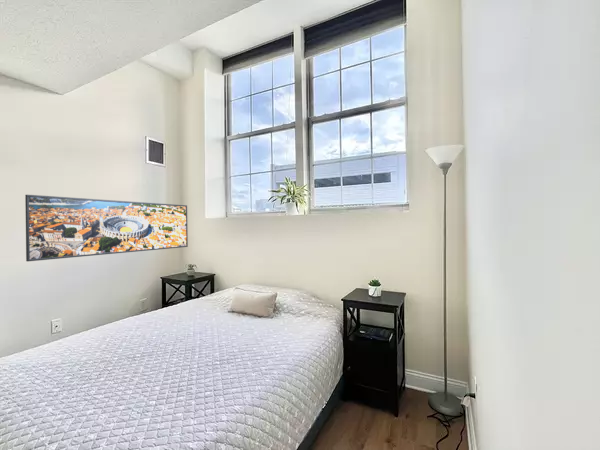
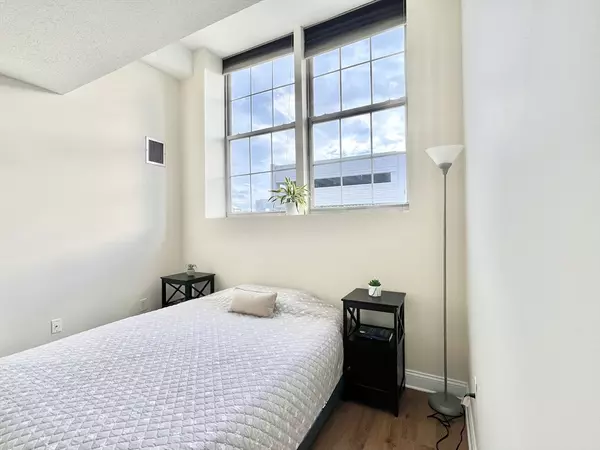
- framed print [24,194,189,262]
